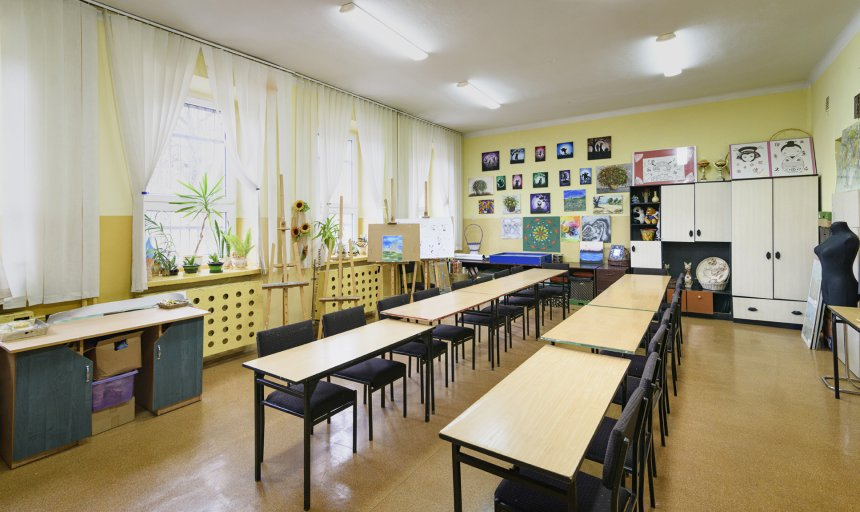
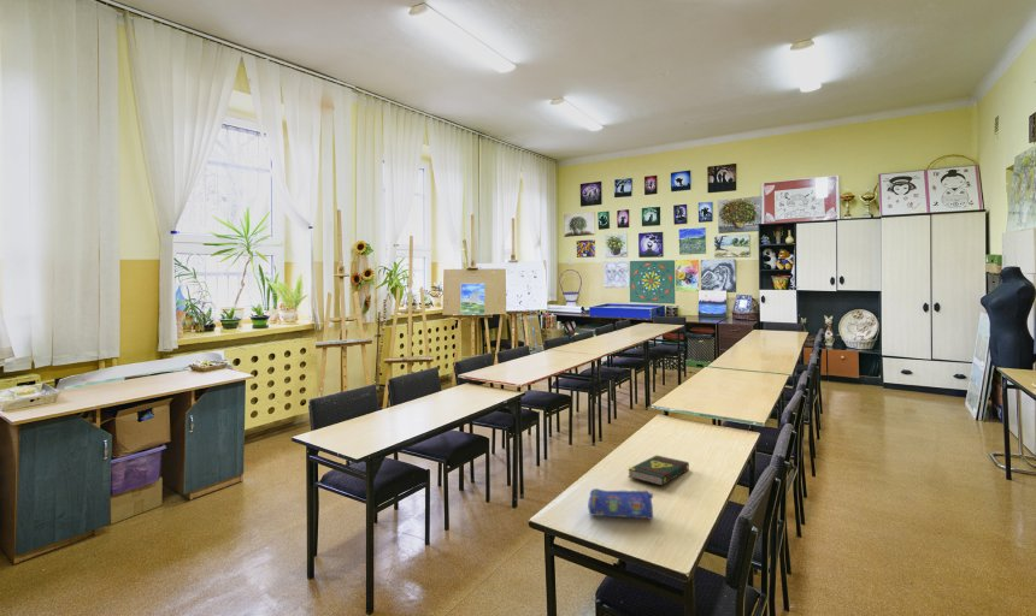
+ book [626,454,690,486]
+ pencil case [587,487,654,521]
